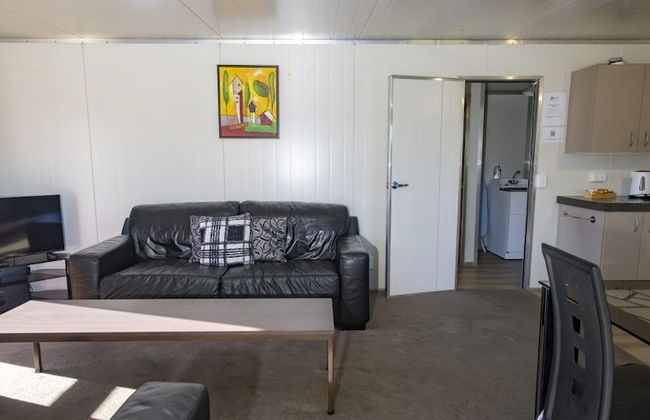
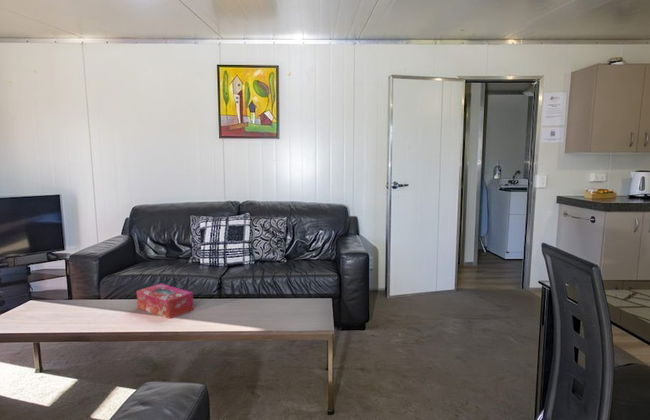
+ tissue box [136,283,195,320]
